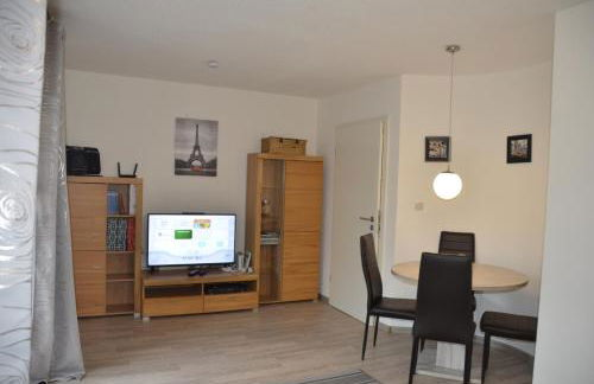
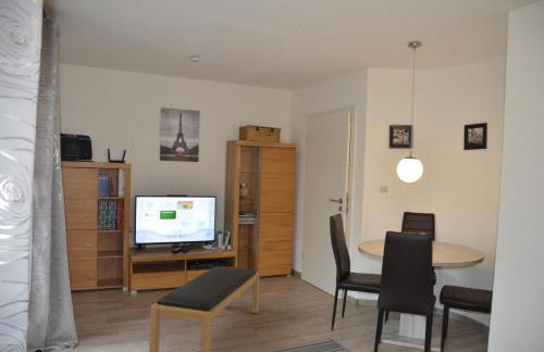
+ bench [148,265,261,352]
